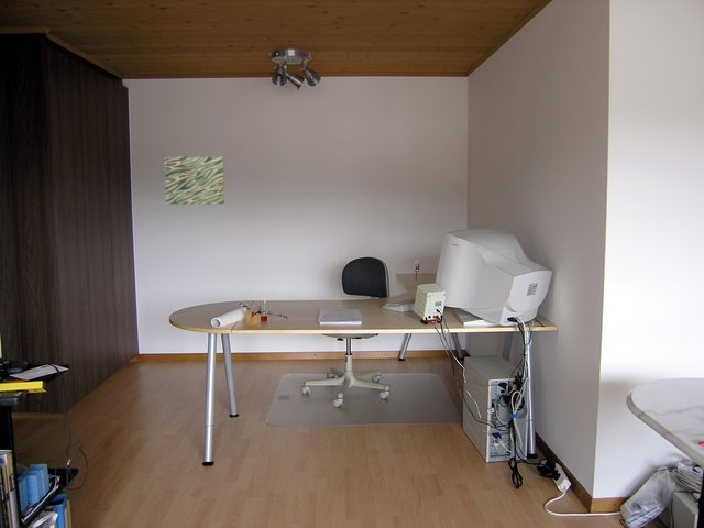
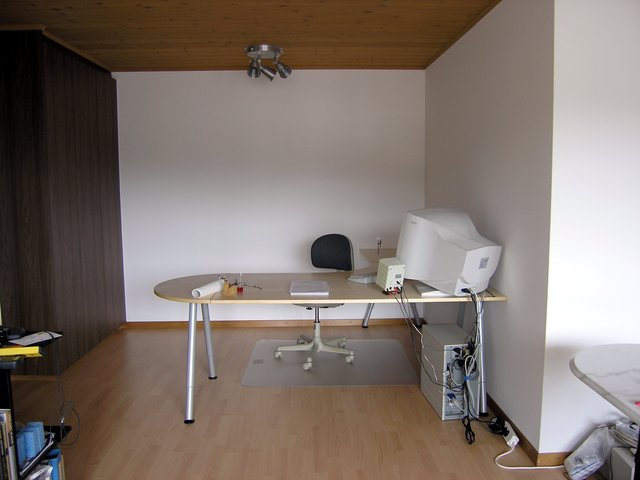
- wall art [164,155,226,206]
